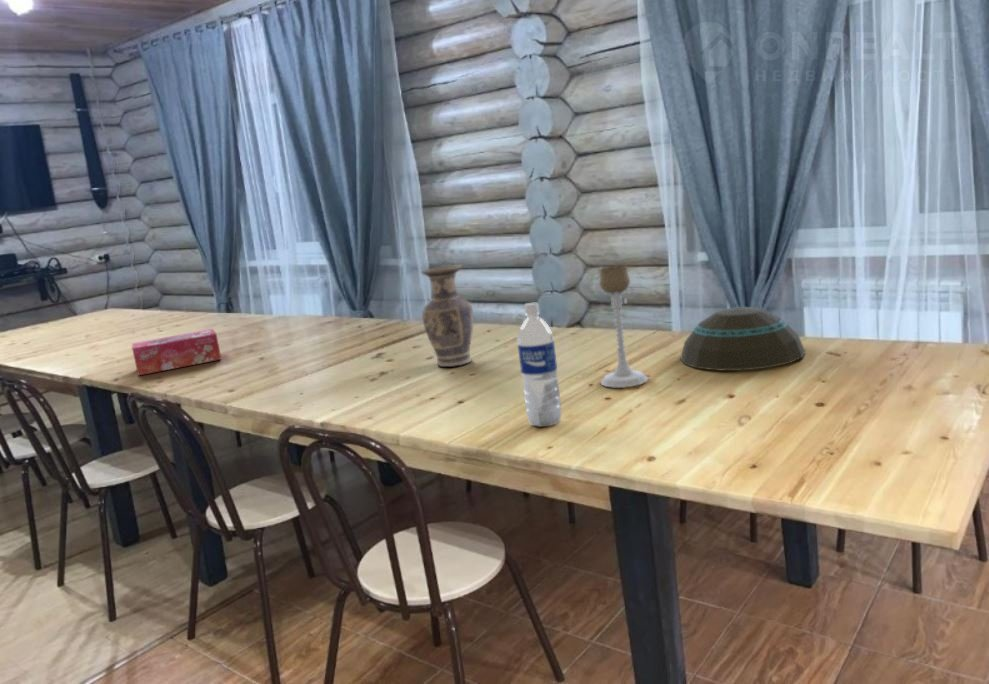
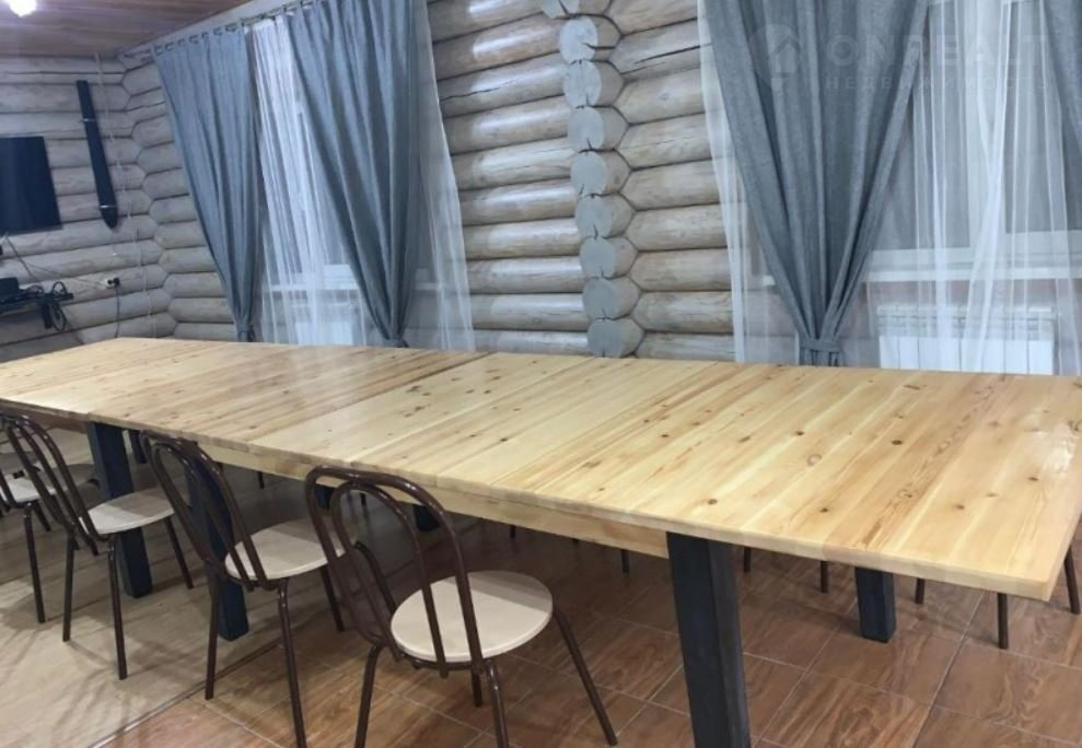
- water bottle [517,302,562,428]
- vase [419,264,474,368]
- bowl [679,306,806,371]
- candle holder [598,265,649,389]
- tissue box [131,328,222,376]
